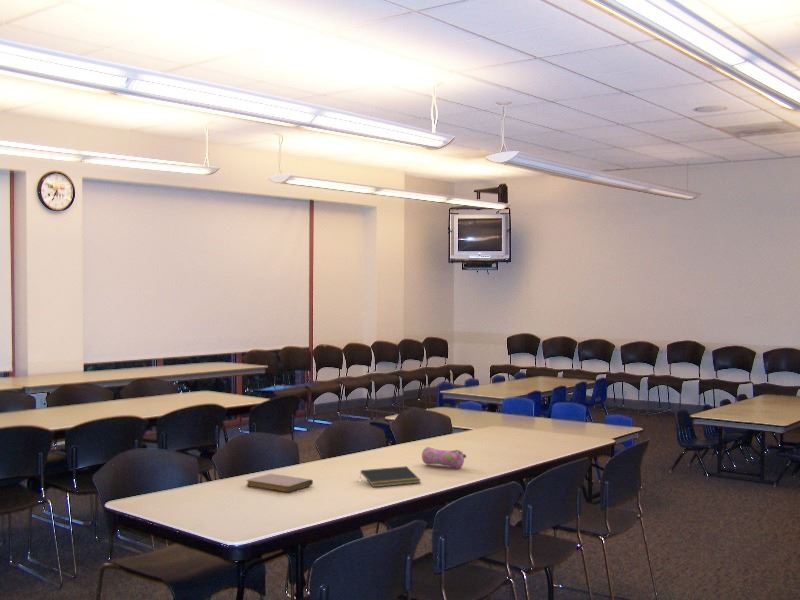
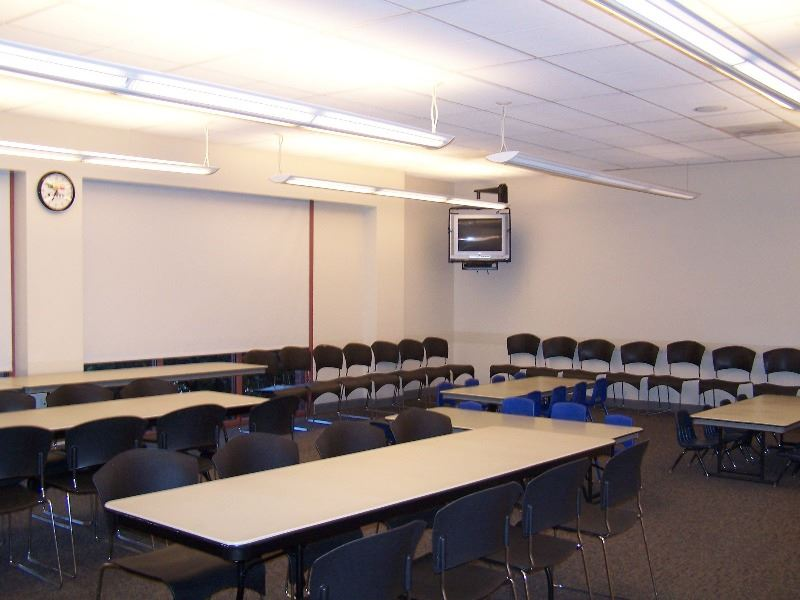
- notepad [359,465,421,488]
- pencil case [421,446,467,469]
- notebook [246,473,314,493]
